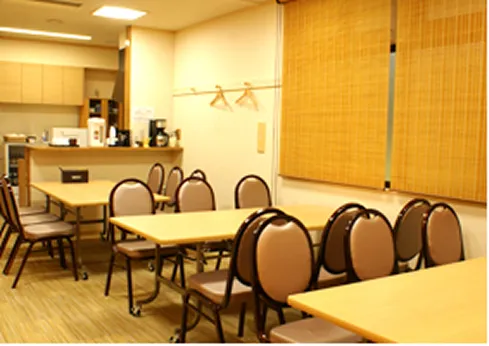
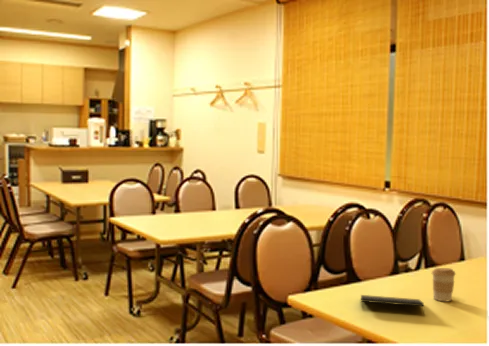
+ coffee cup [431,267,457,302]
+ notepad [360,294,426,315]
